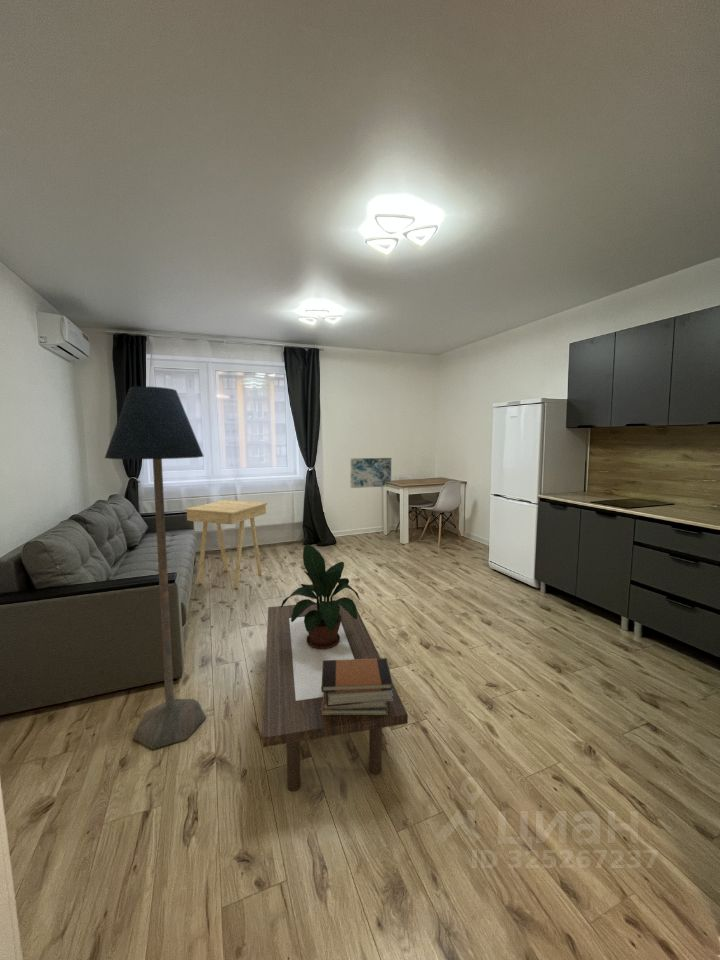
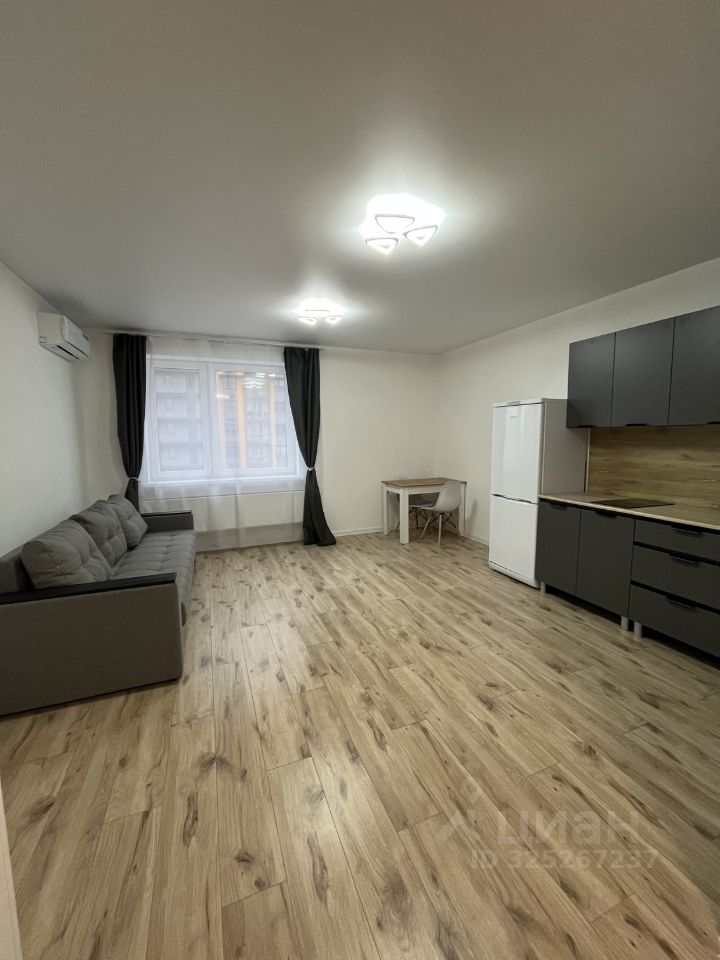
- wall art [350,457,392,489]
- potted plant [280,544,361,649]
- side table [184,499,268,589]
- book stack [321,657,394,715]
- floor lamp [104,385,207,750]
- coffee table [262,602,409,793]
